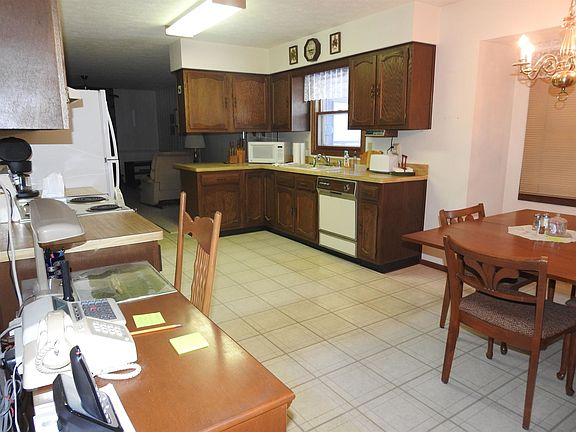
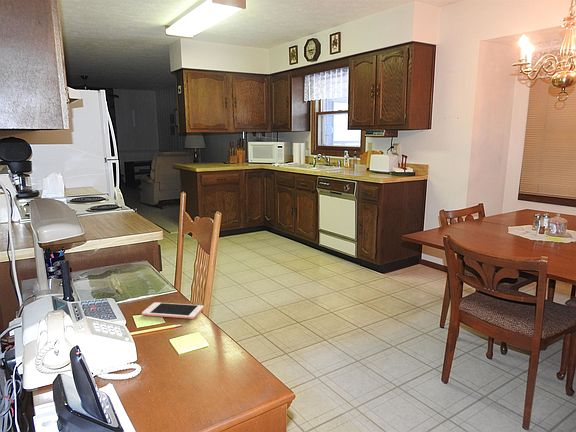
+ cell phone [141,301,205,320]
